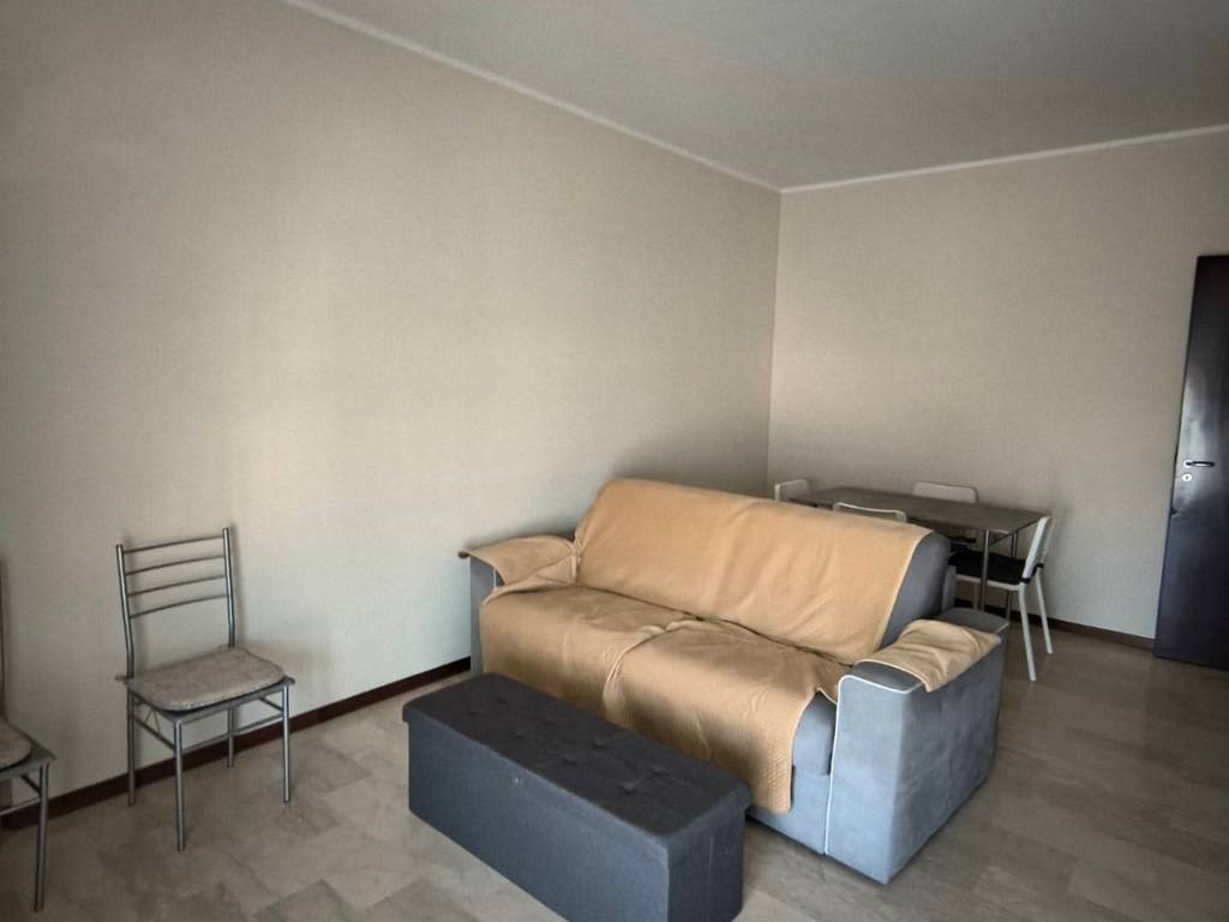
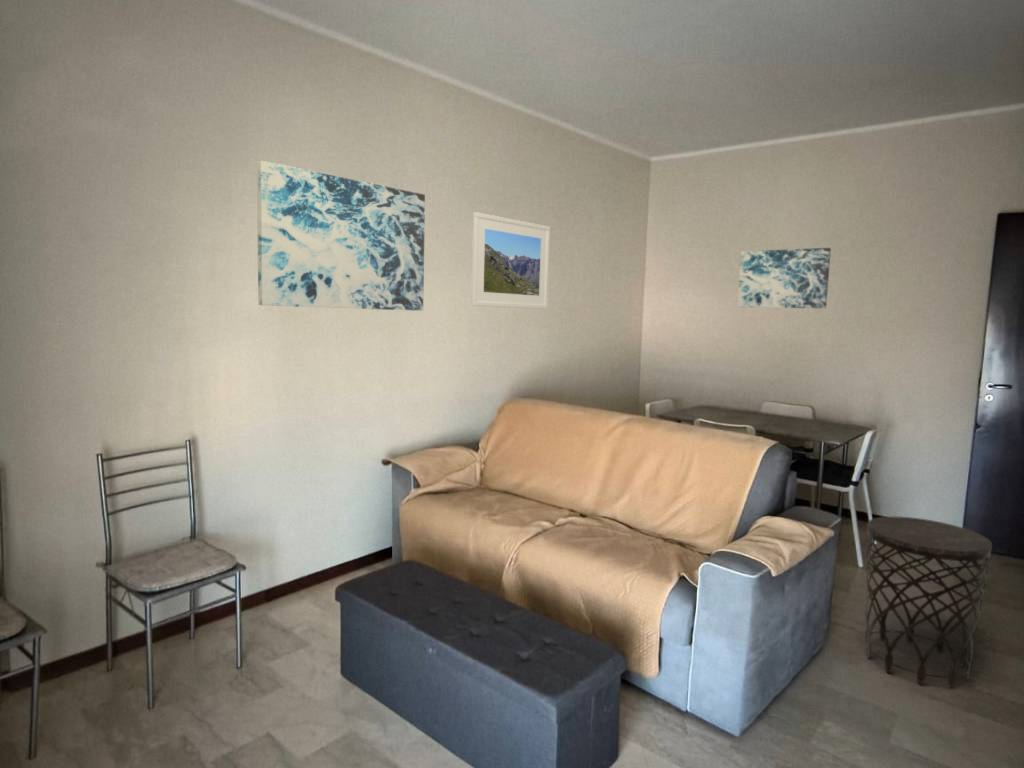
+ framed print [470,211,551,310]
+ side table [864,516,993,688]
+ wall art [737,247,832,309]
+ wall art [256,160,426,312]
